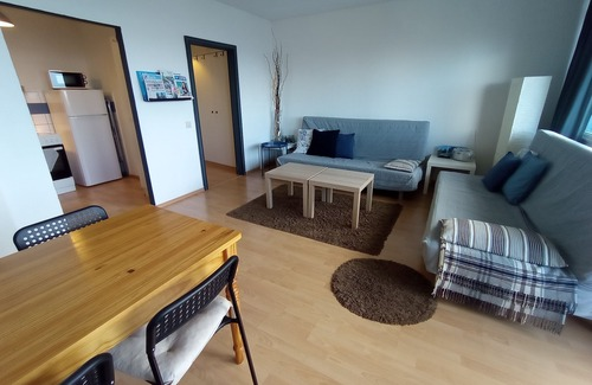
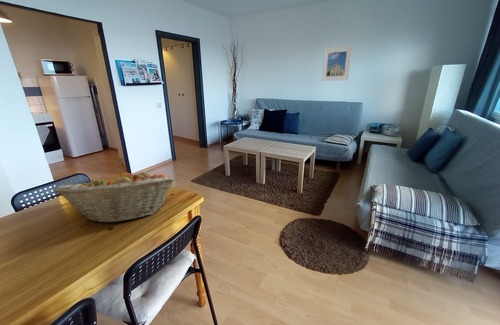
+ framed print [321,45,353,82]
+ fruit basket [52,170,176,224]
